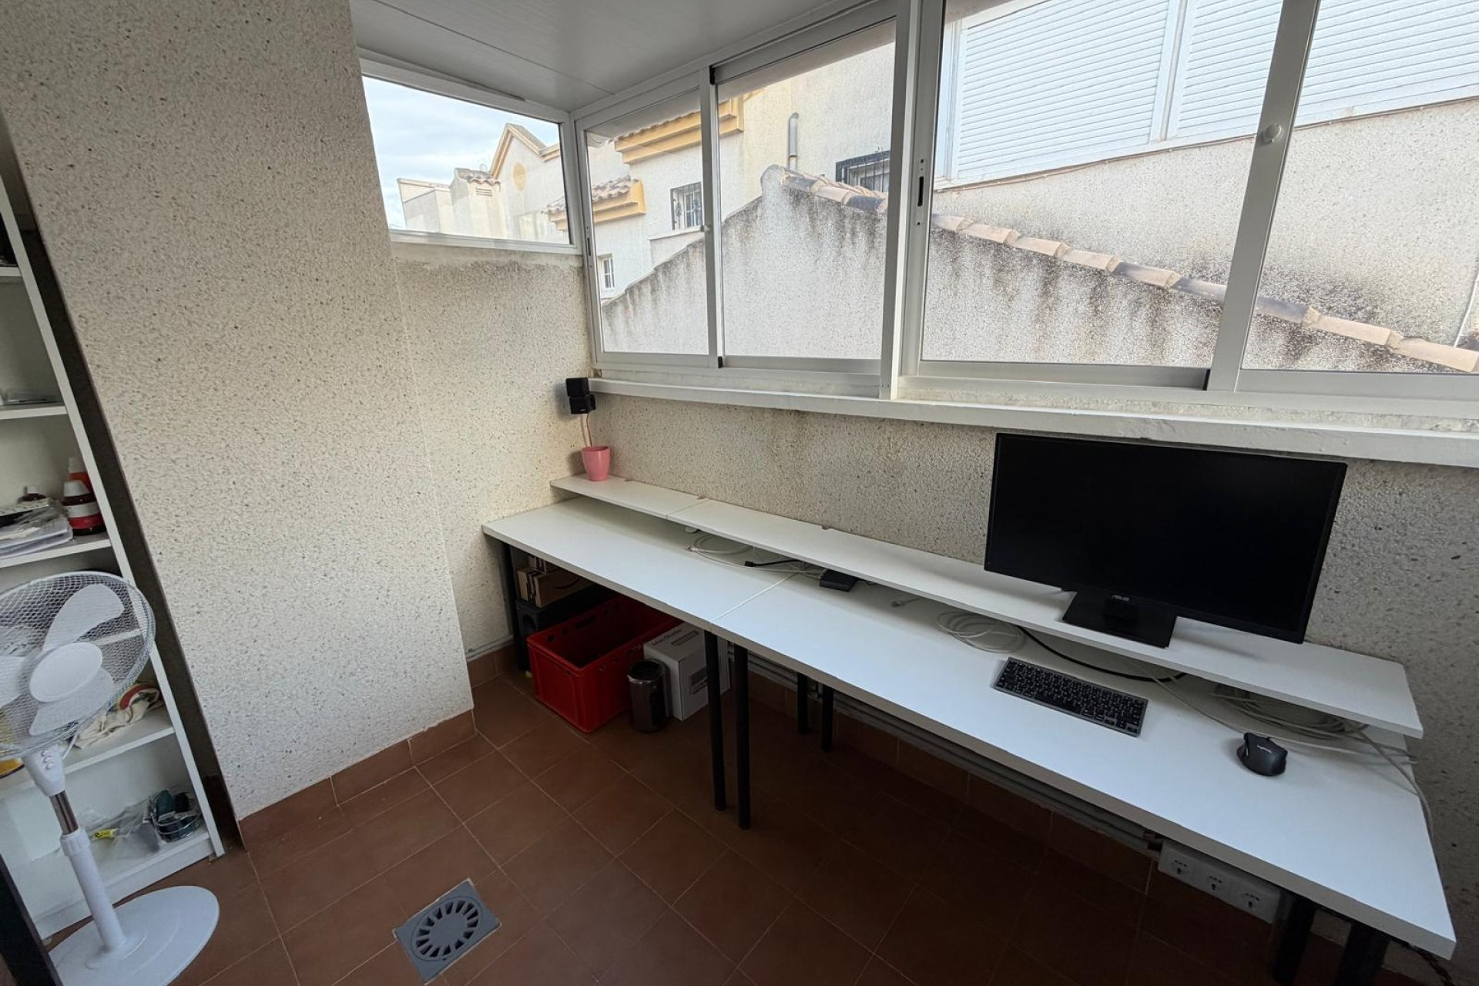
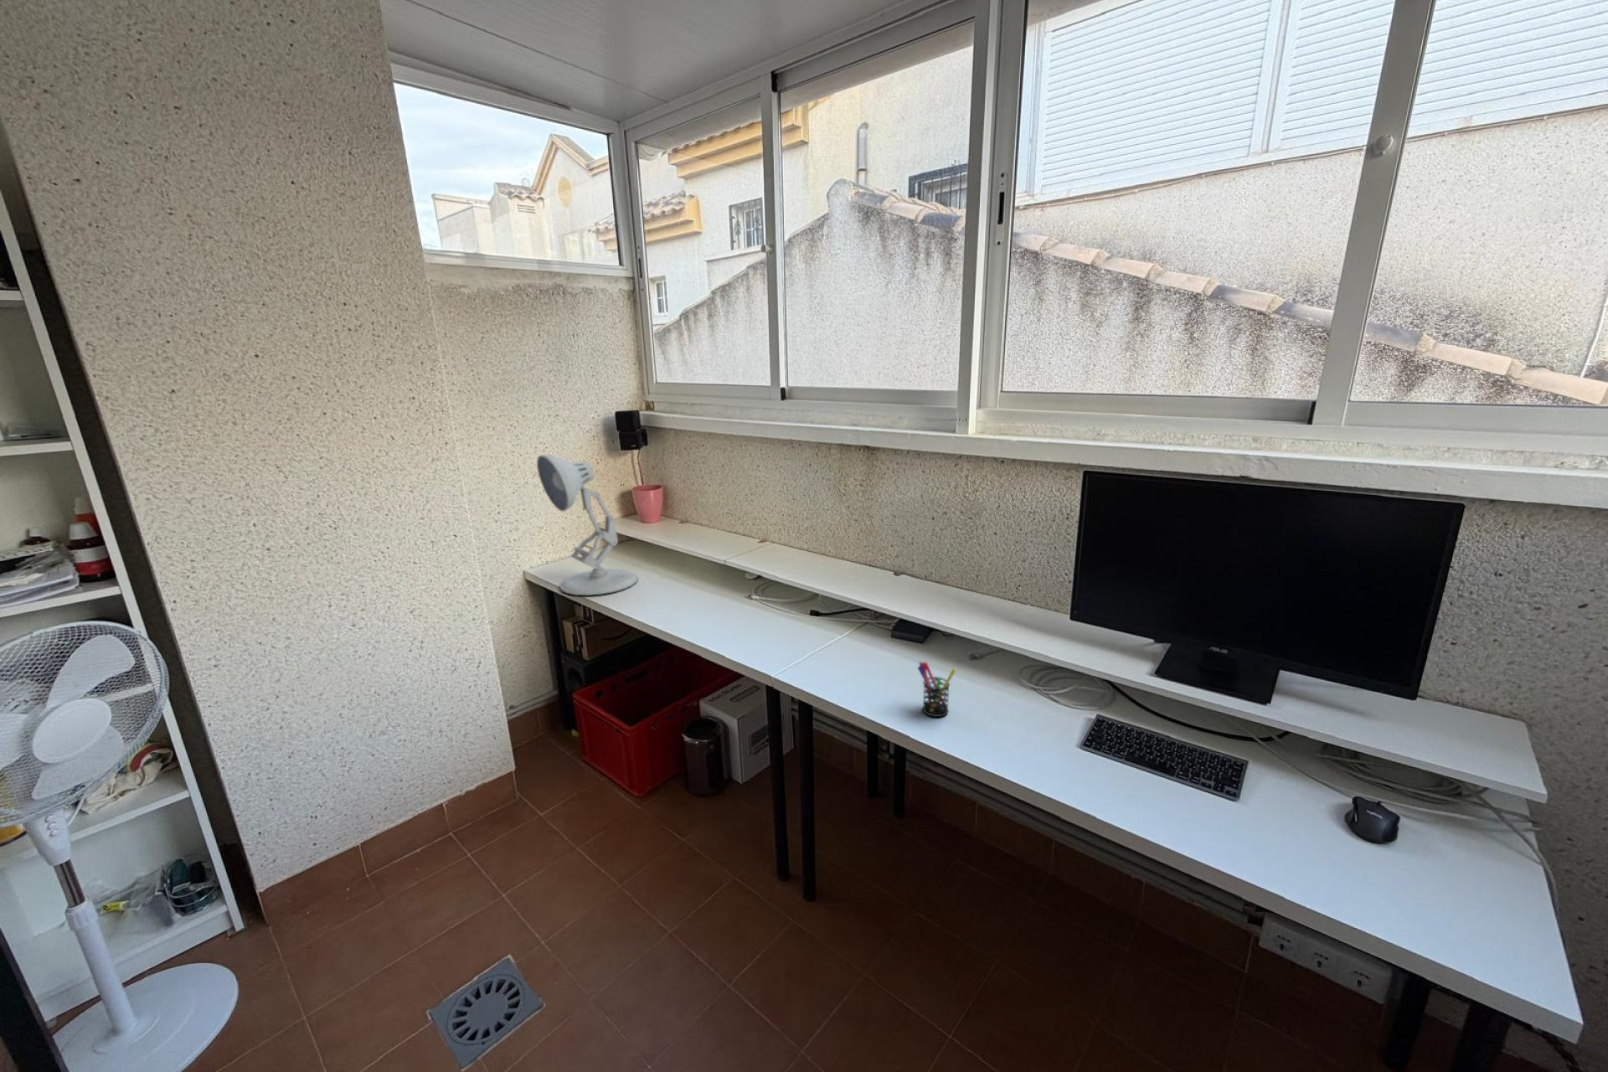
+ desk lamp [536,453,639,596]
+ pen holder [916,660,956,718]
